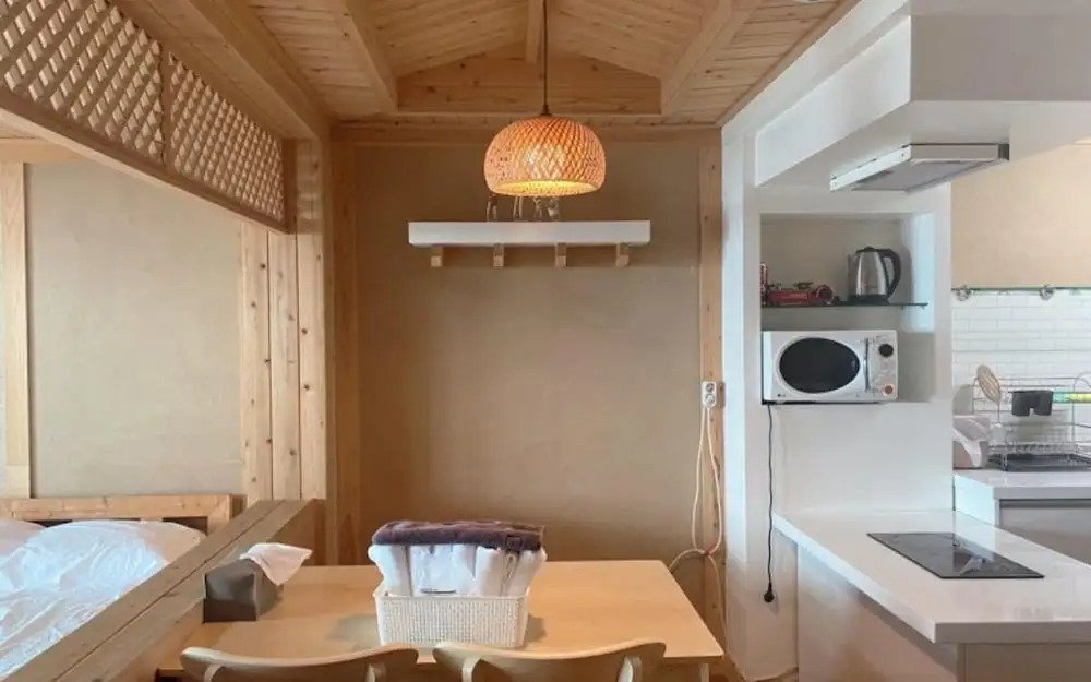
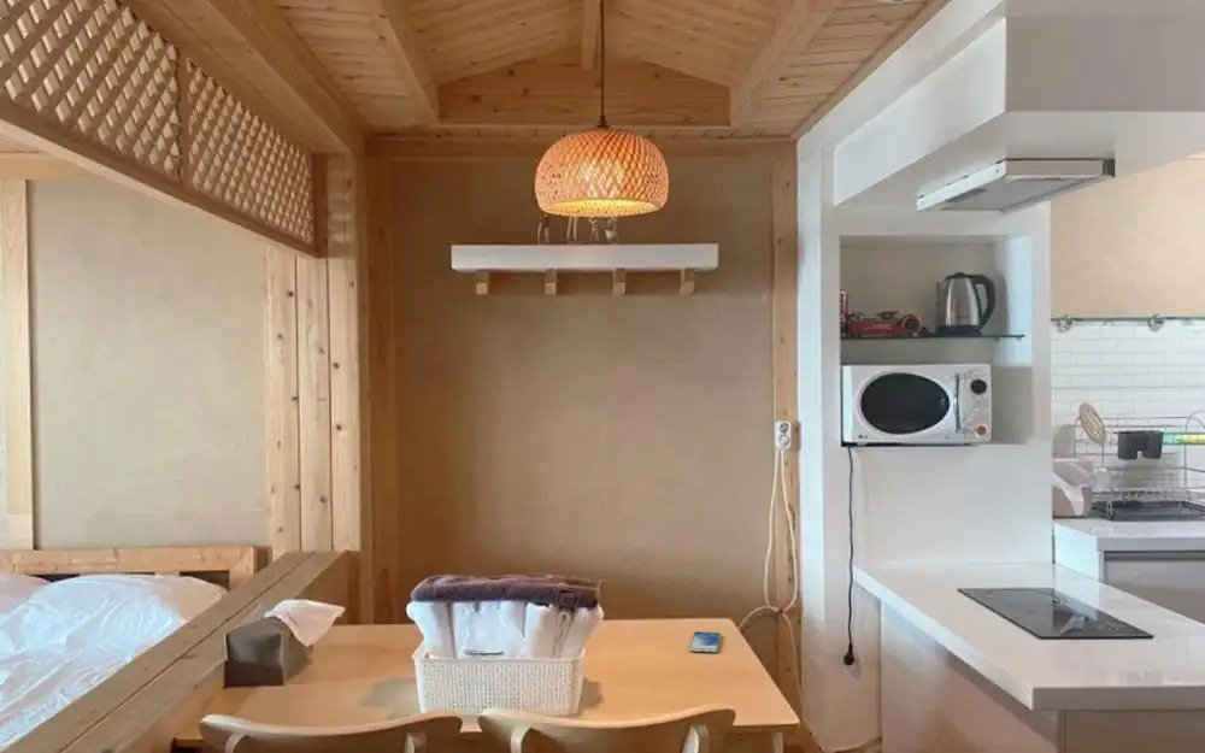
+ smartphone [688,630,722,653]
